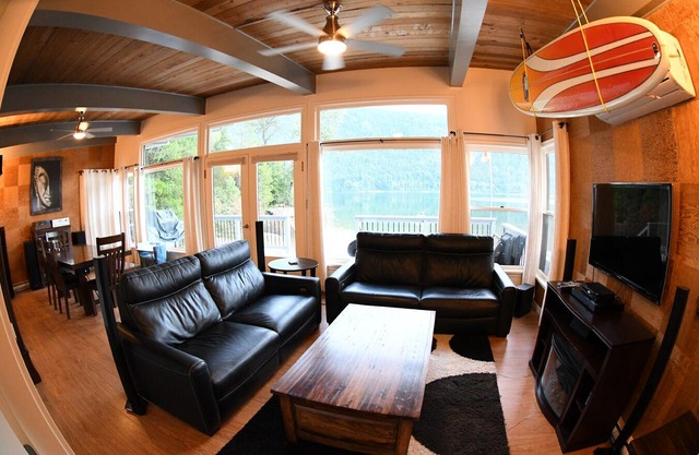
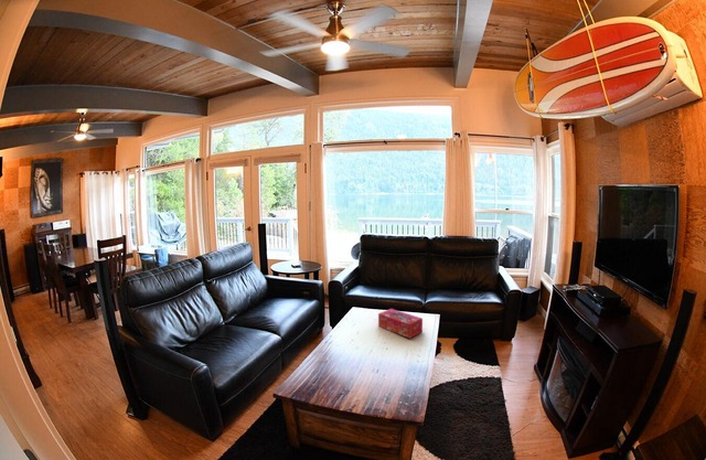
+ tissue box [377,308,424,340]
